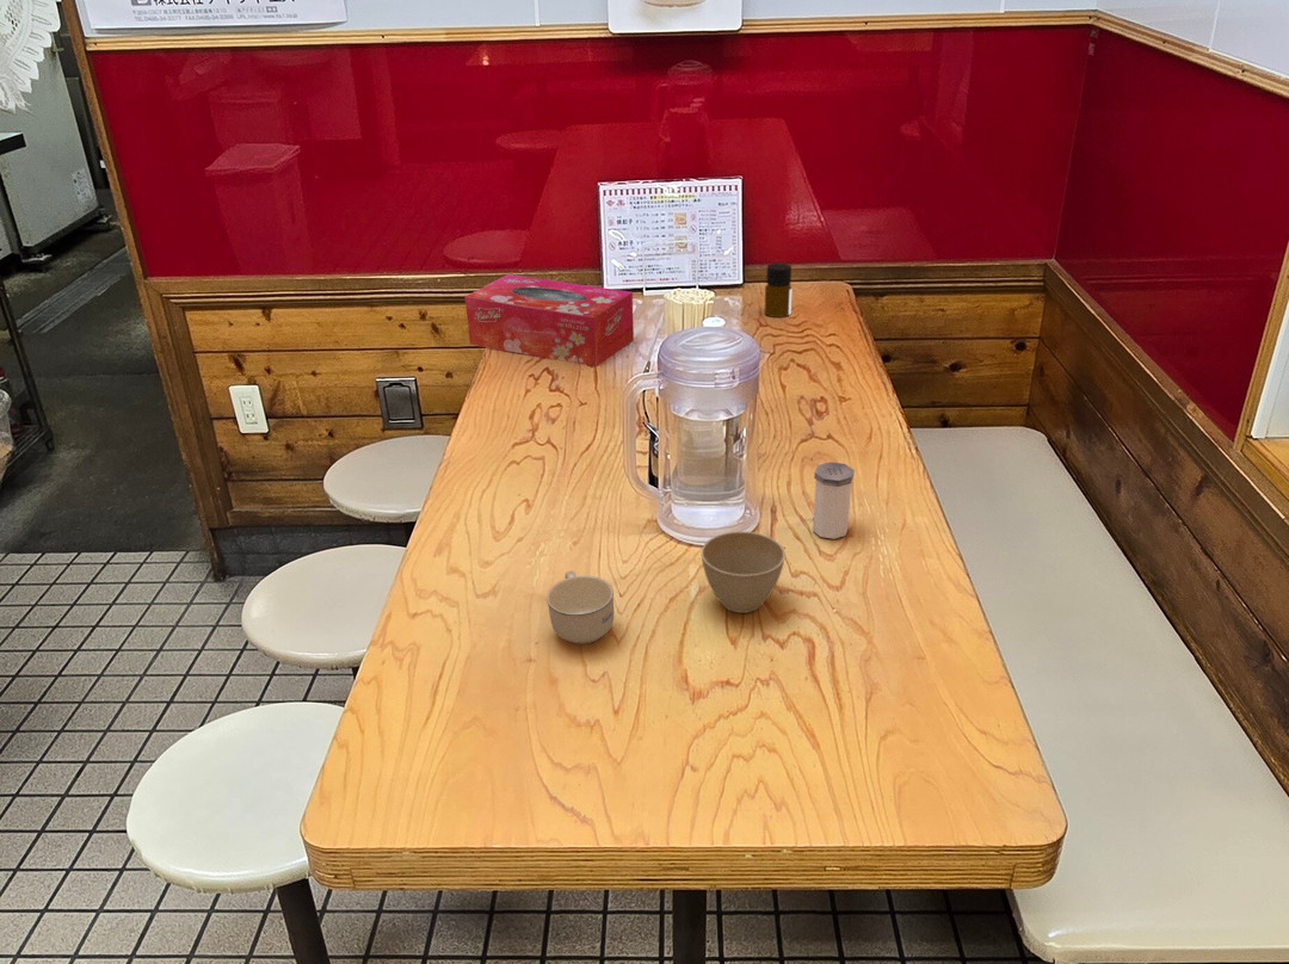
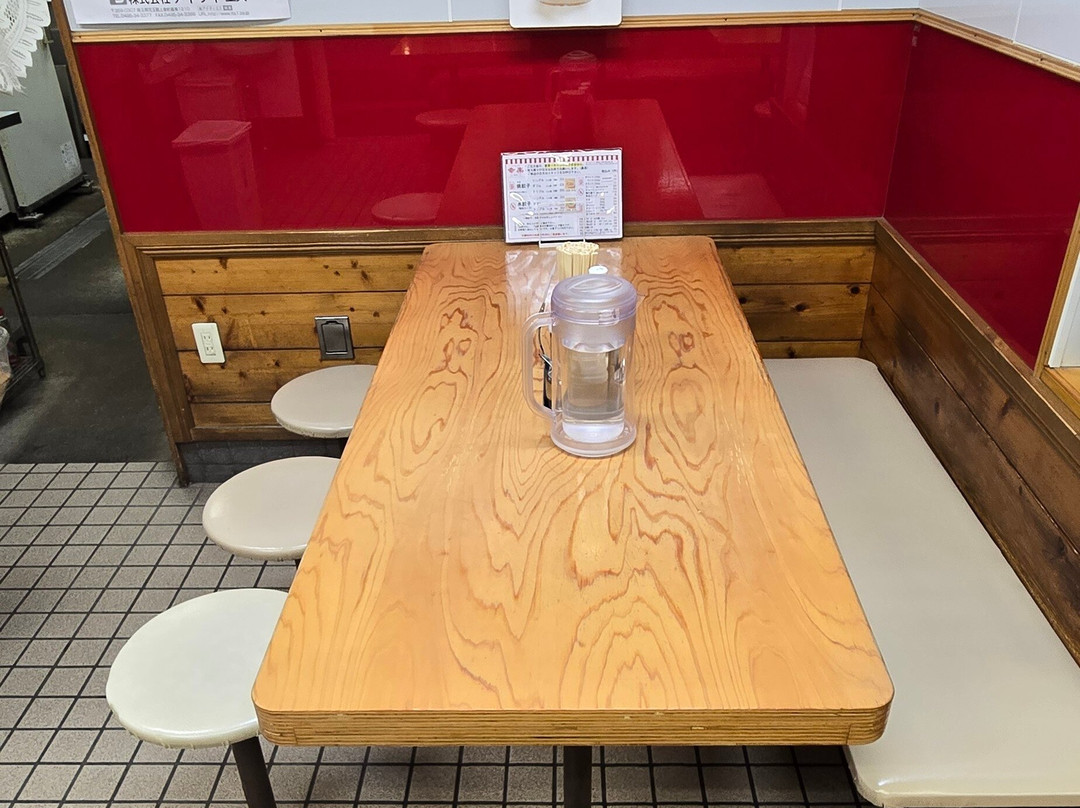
- flower pot [701,530,787,614]
- salt shaker [812,461,856,540]
- cup [545,569,615,645]
- tissue box [464,273,635,367]
- bottle [764,262,792,319]
